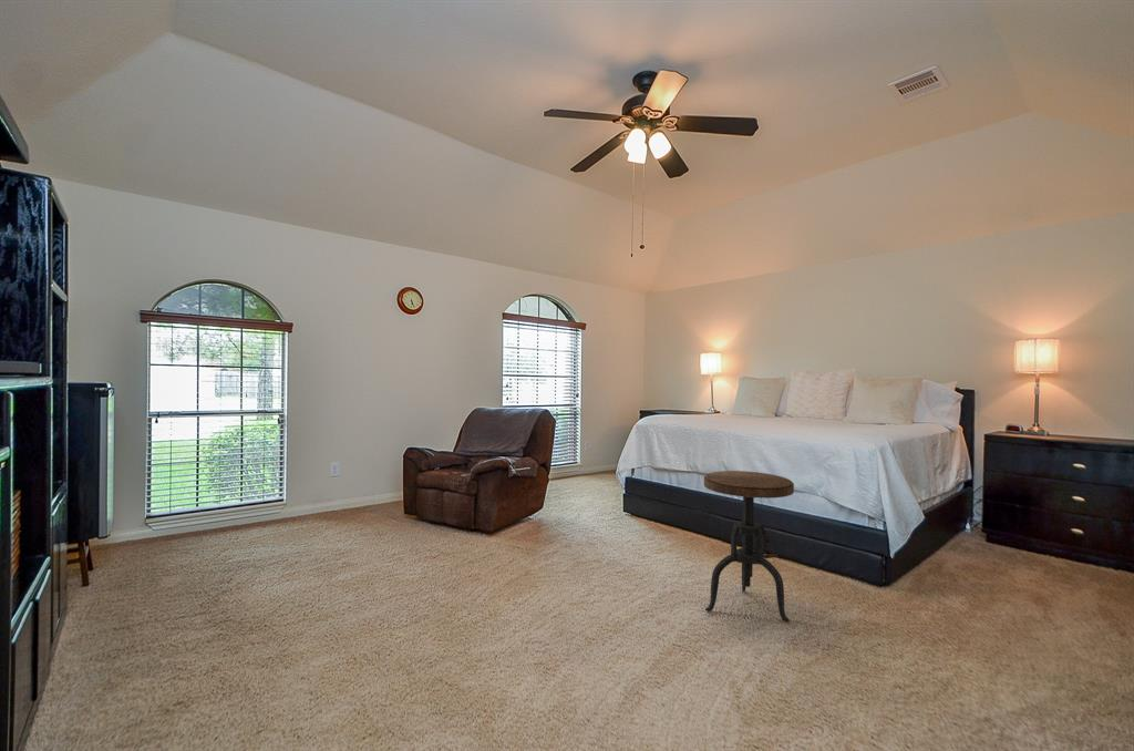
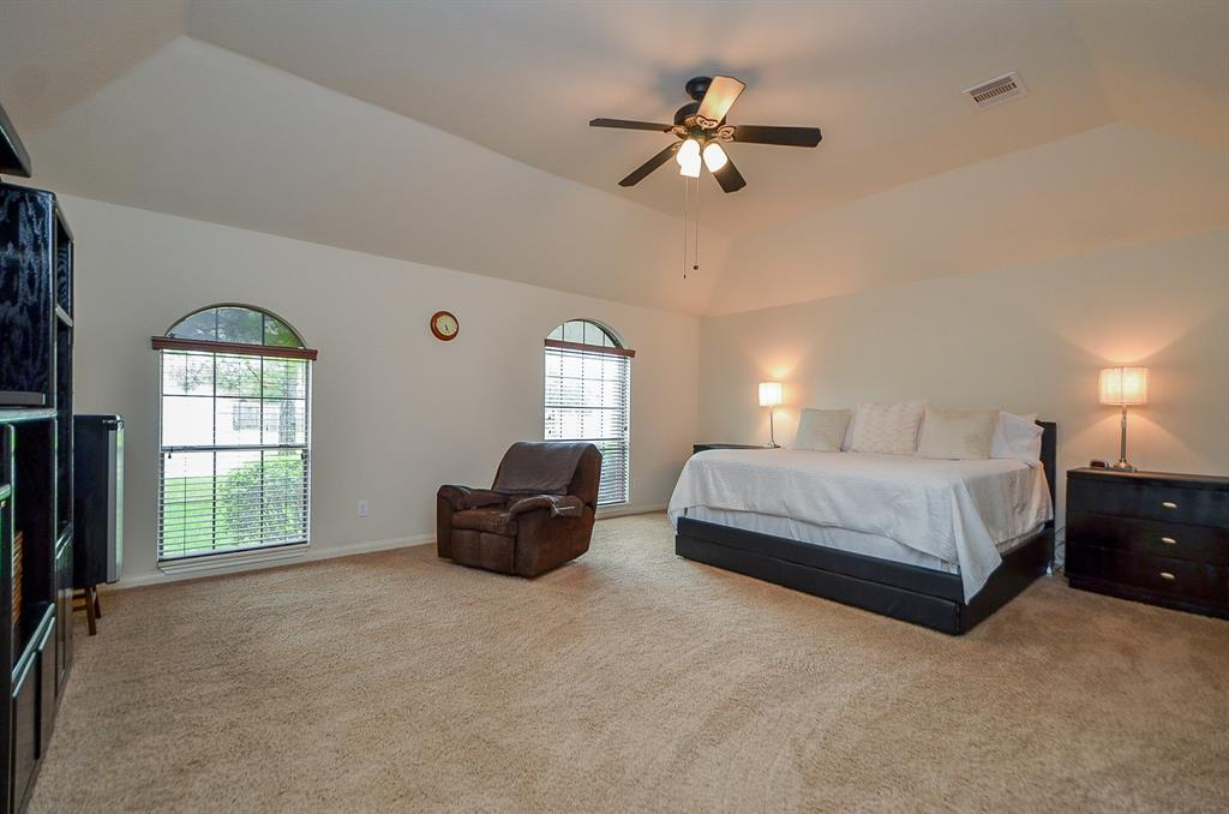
- side table [703,470,795,623]
